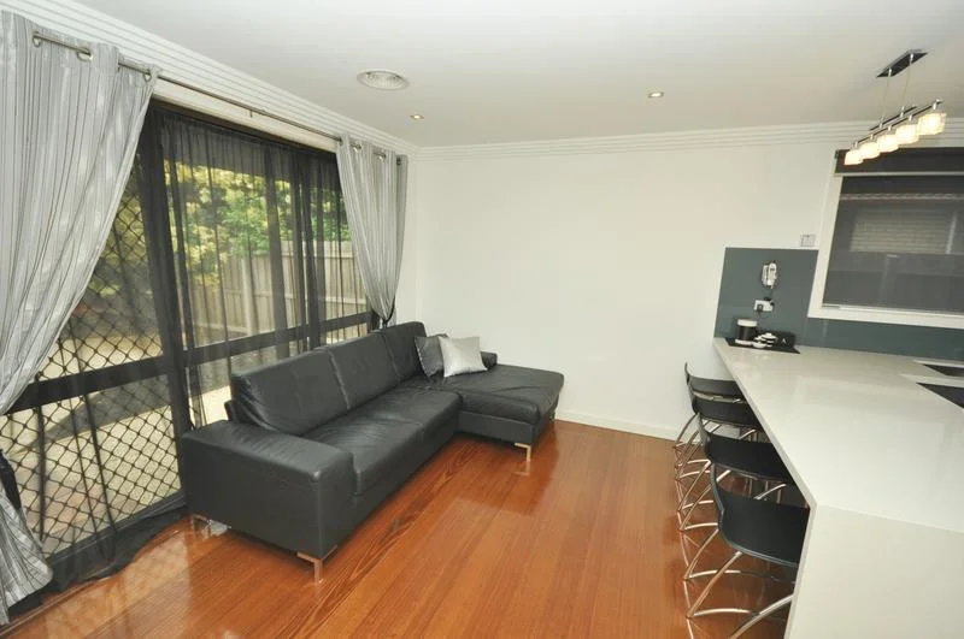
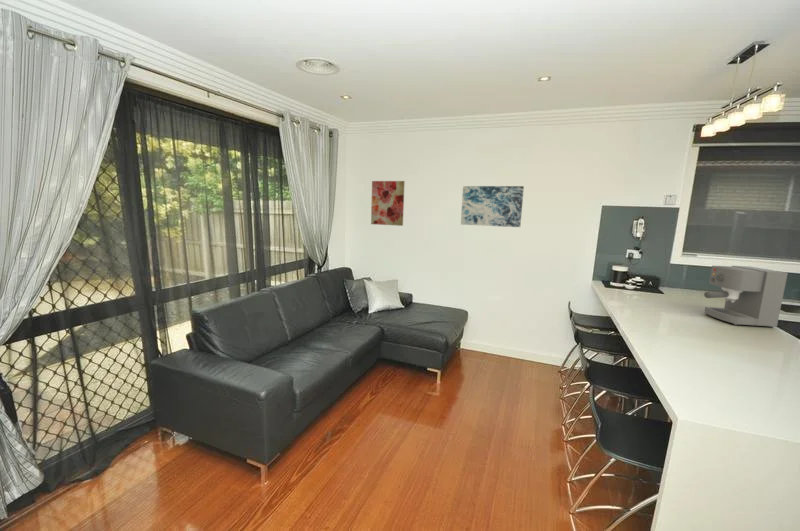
+ wall art [460,185,525,228]
+ coffee maker [703,265,789,328]
+ wall art [370,180,406,227]
